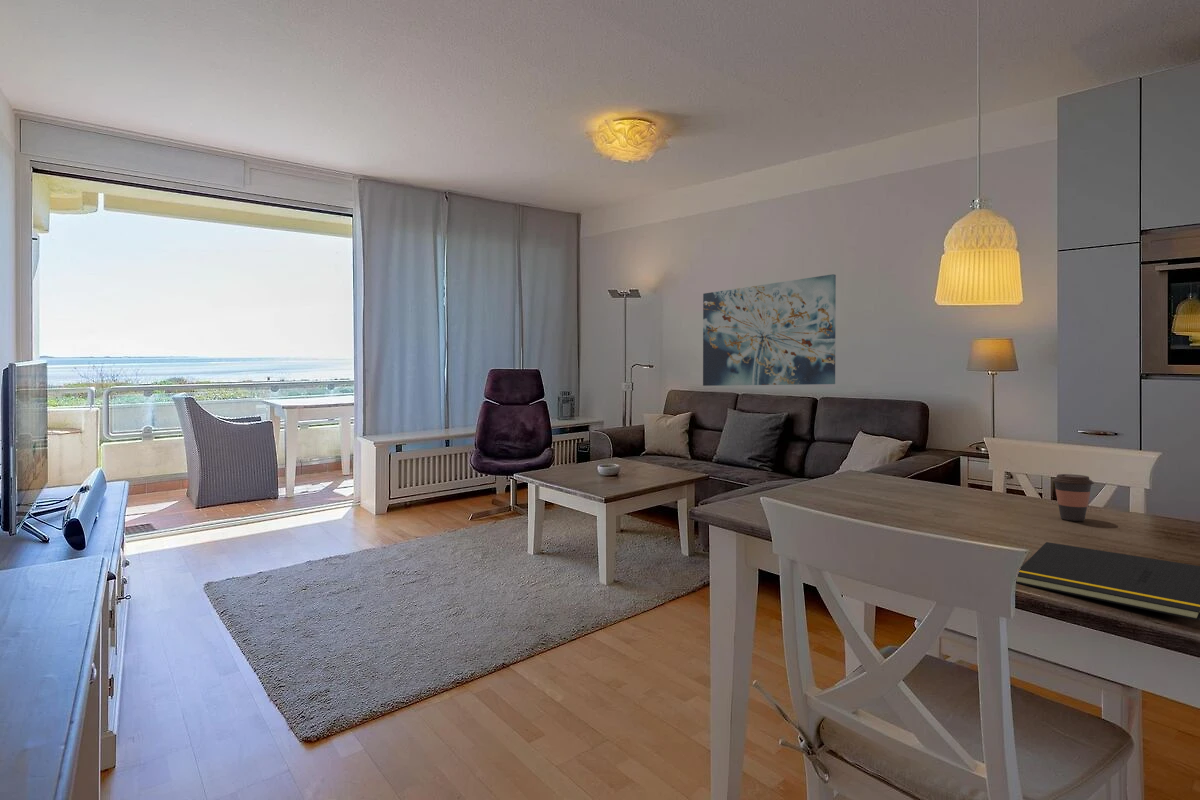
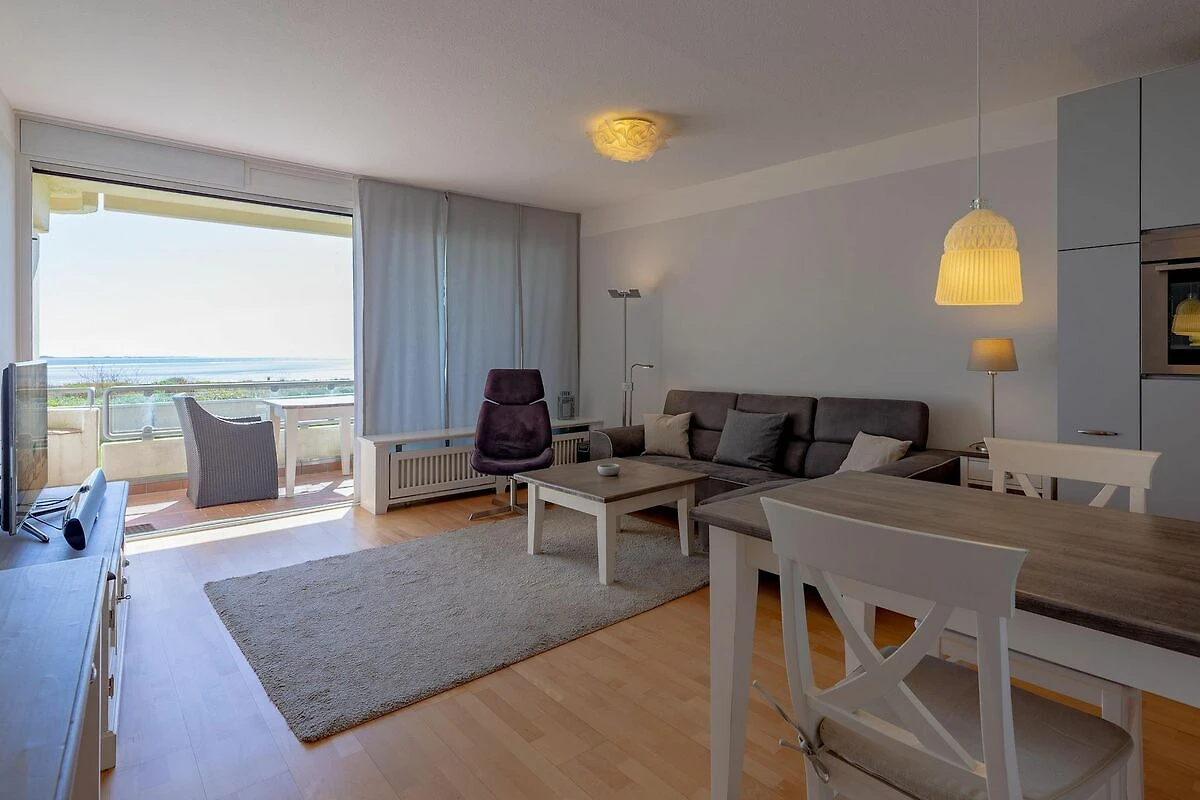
- wall art [702,273,837,387]
- coffee cup [1051,473,1095,522]
- notepad [1015,541,1200,622]
